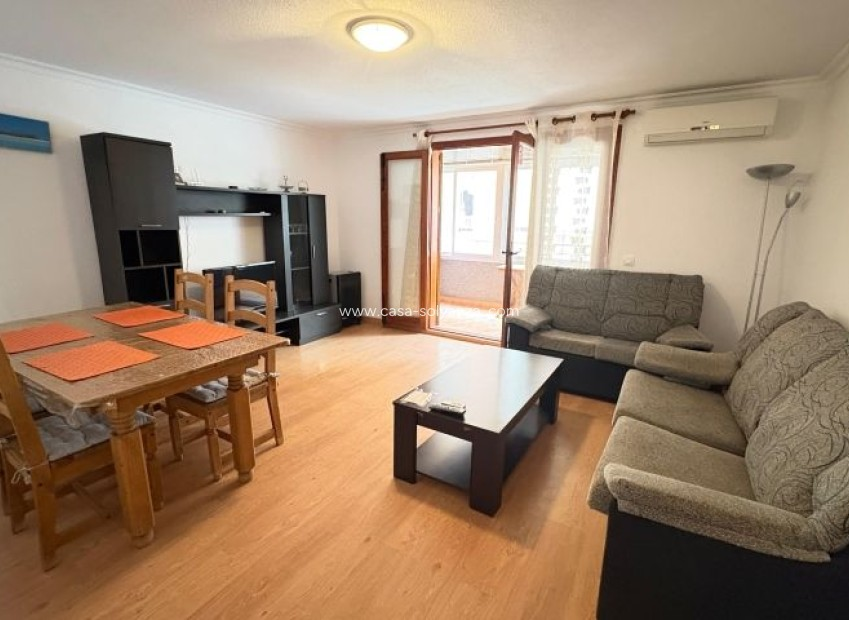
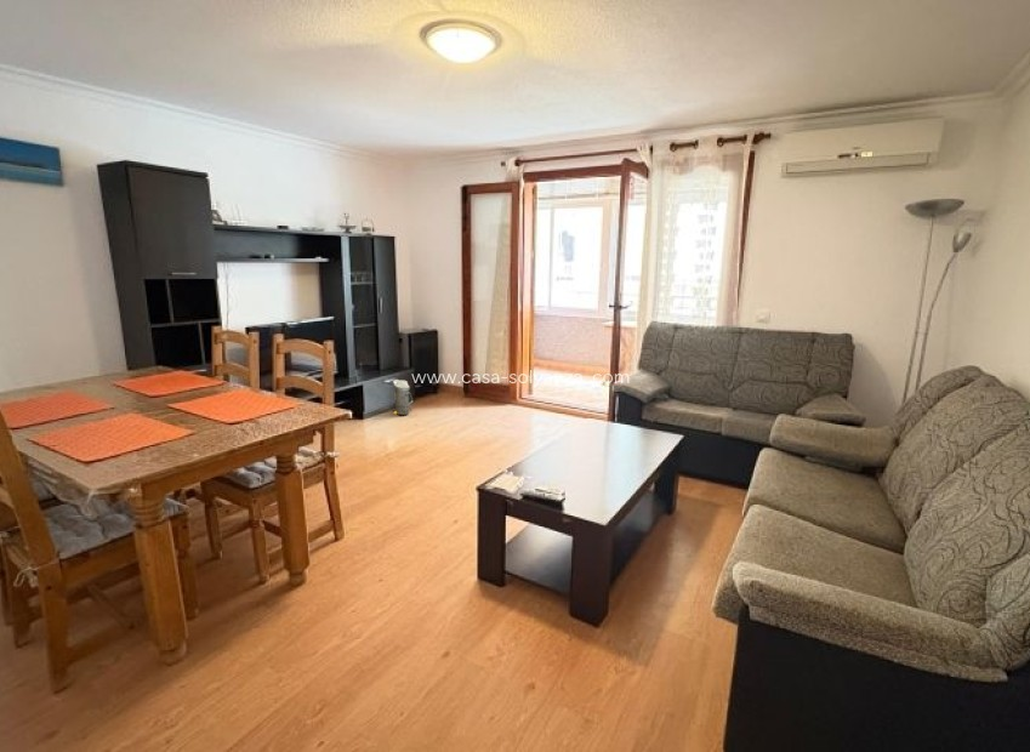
+ bag [392,378,414,416]
